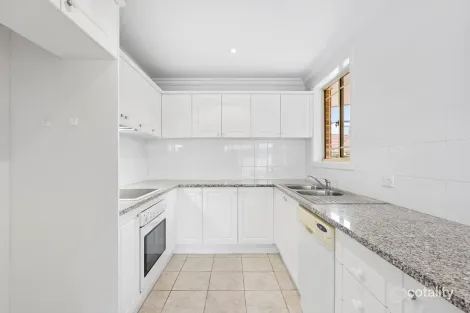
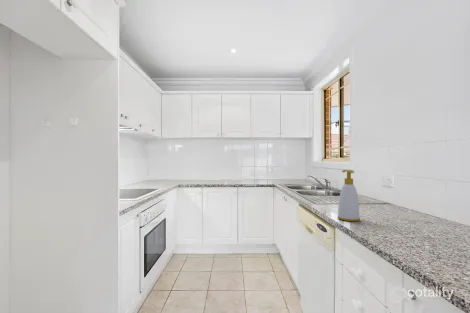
+ soap bottle [337,169,361,222]
